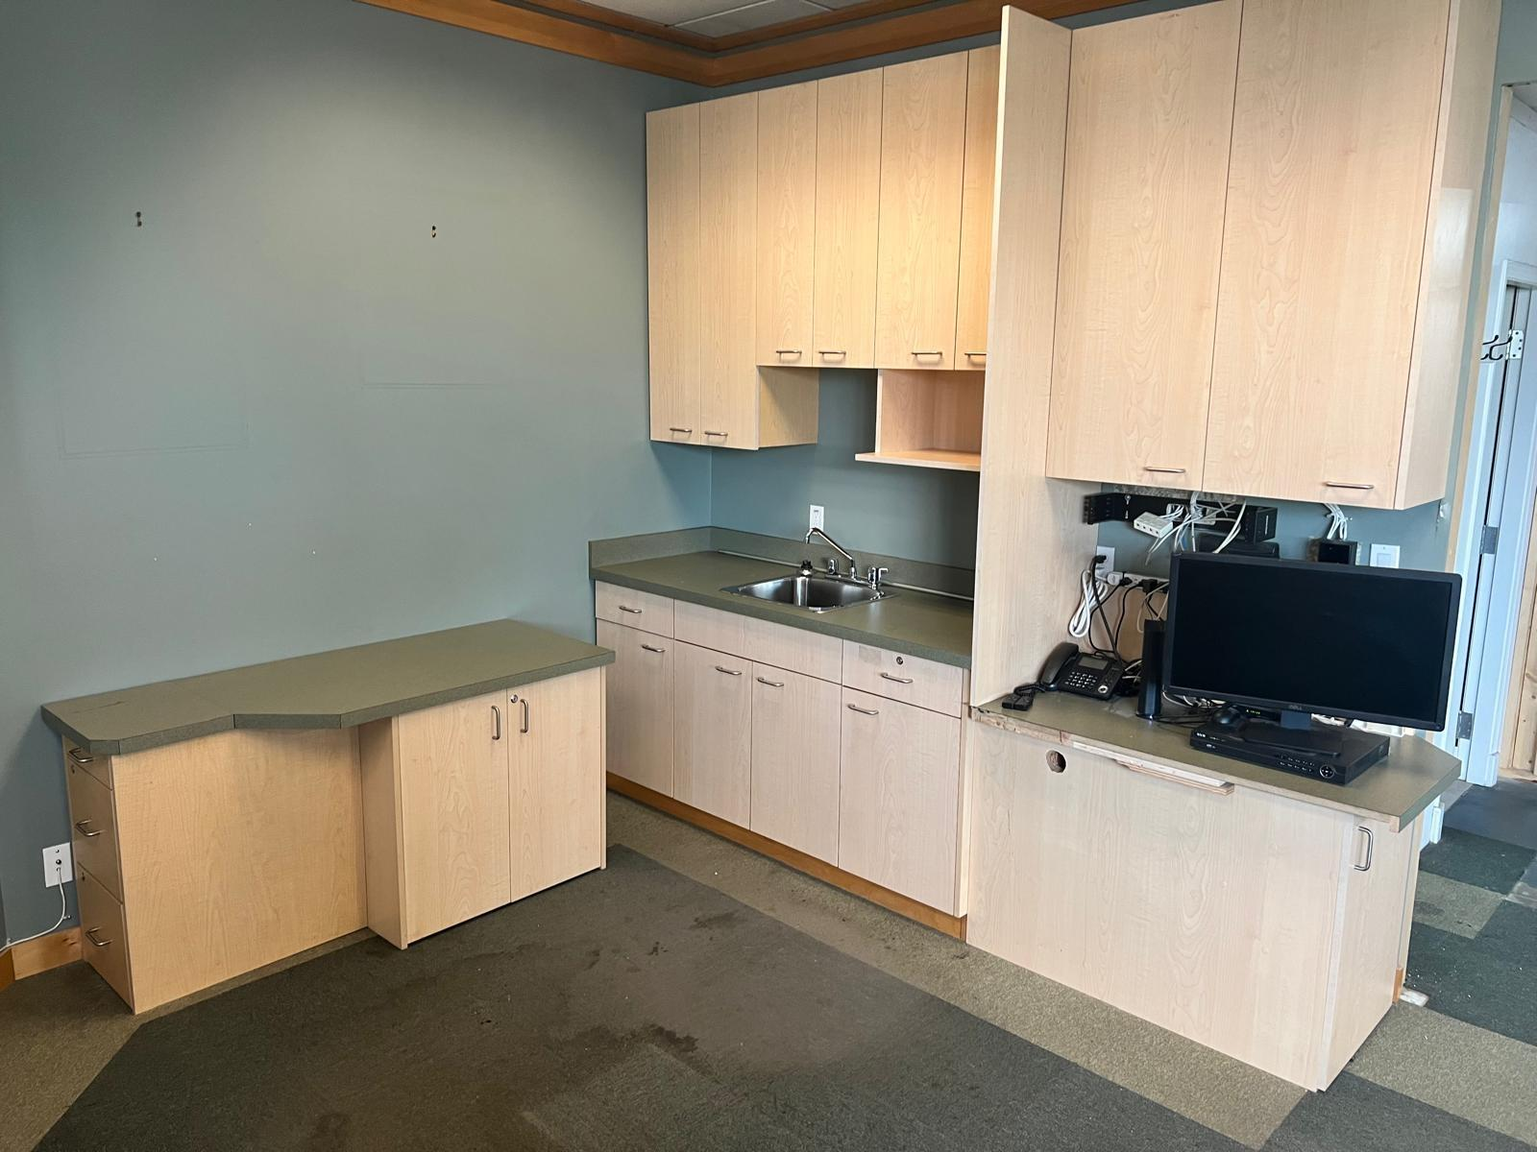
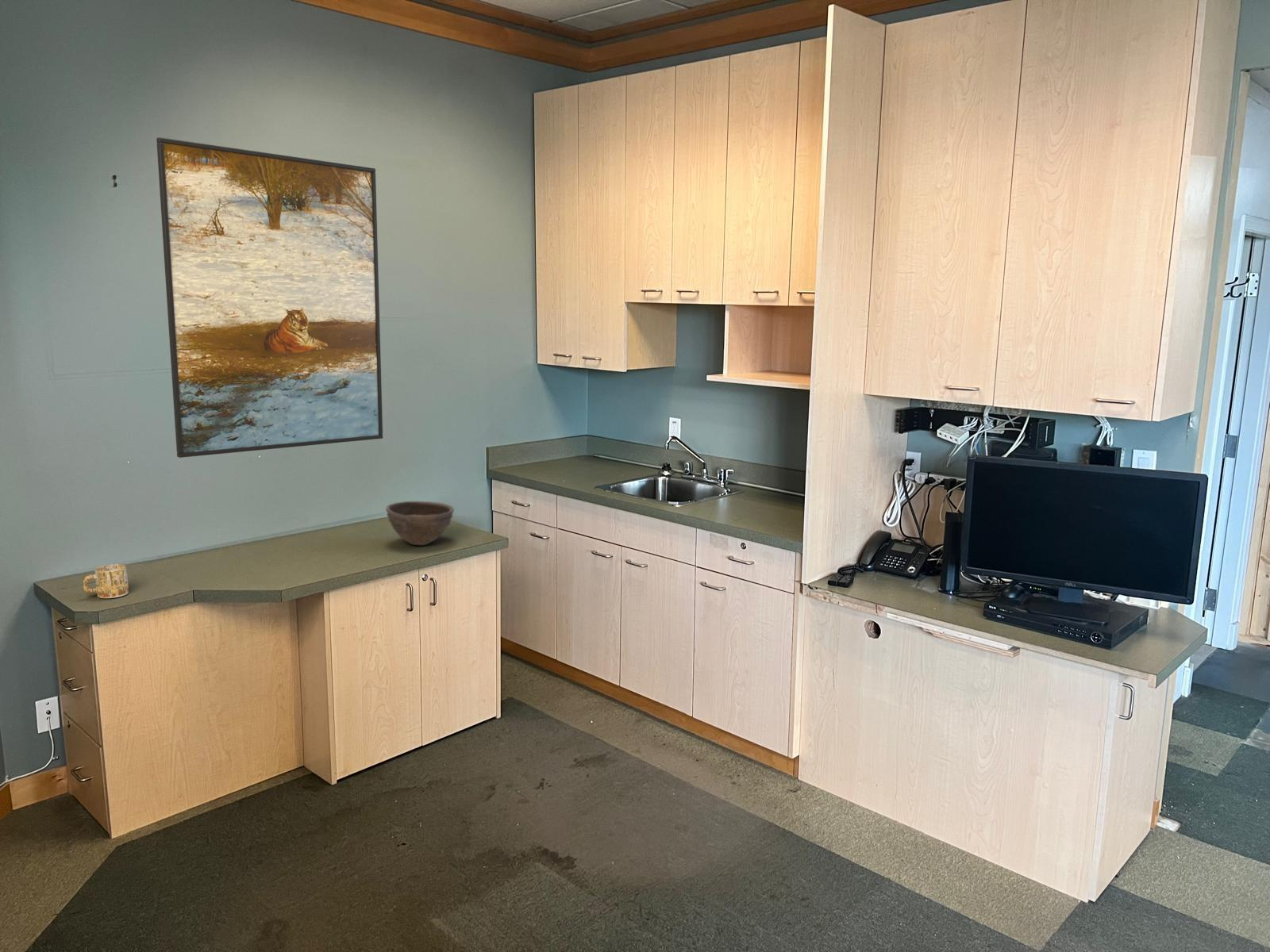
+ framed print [156,136,383,459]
+ bowl [385,501,455,546]
+ mug [82,563,129,599]
